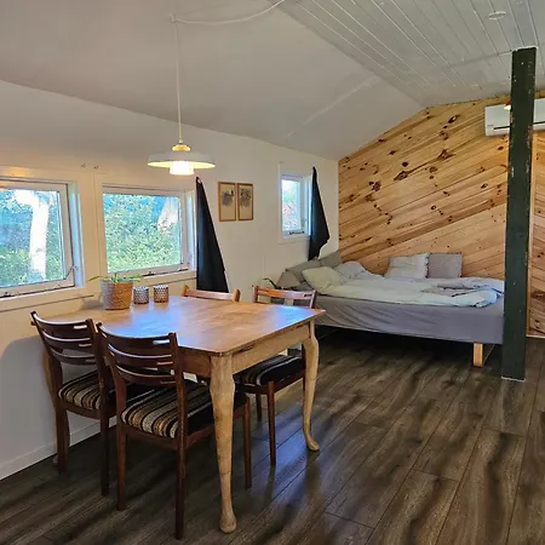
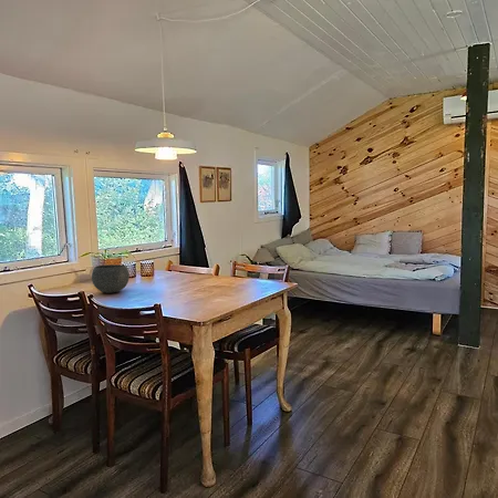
+ bowl [91,263,131,294]
